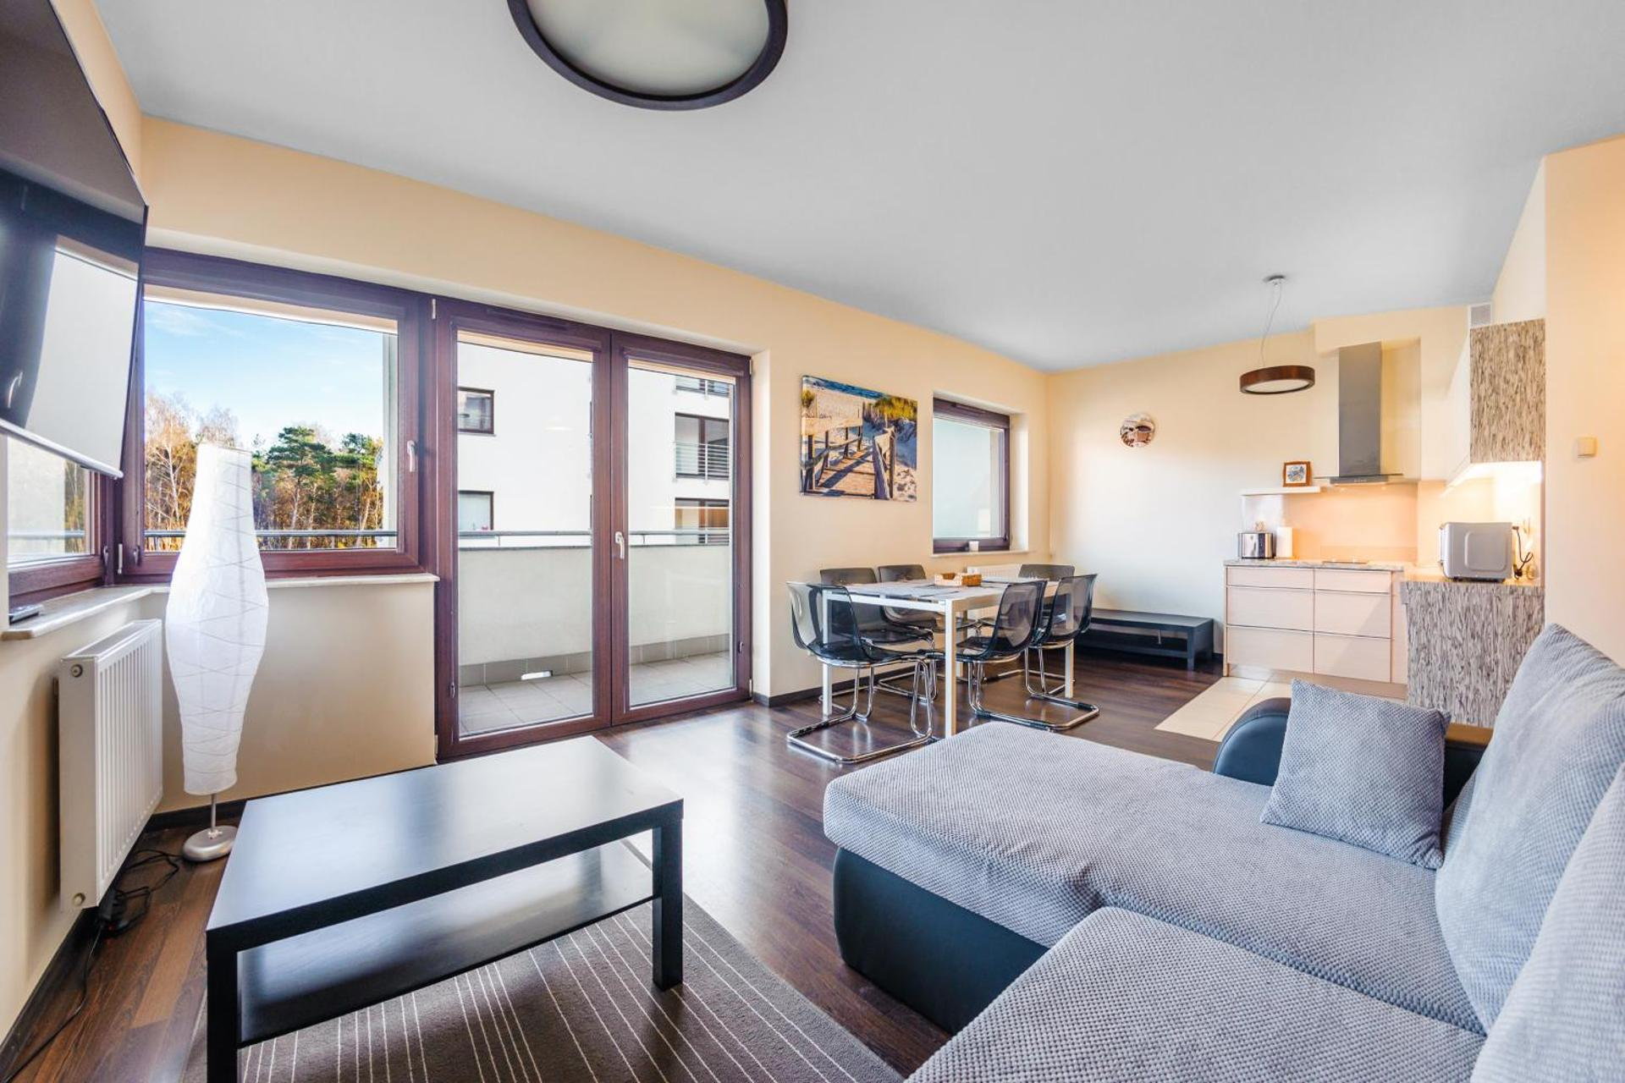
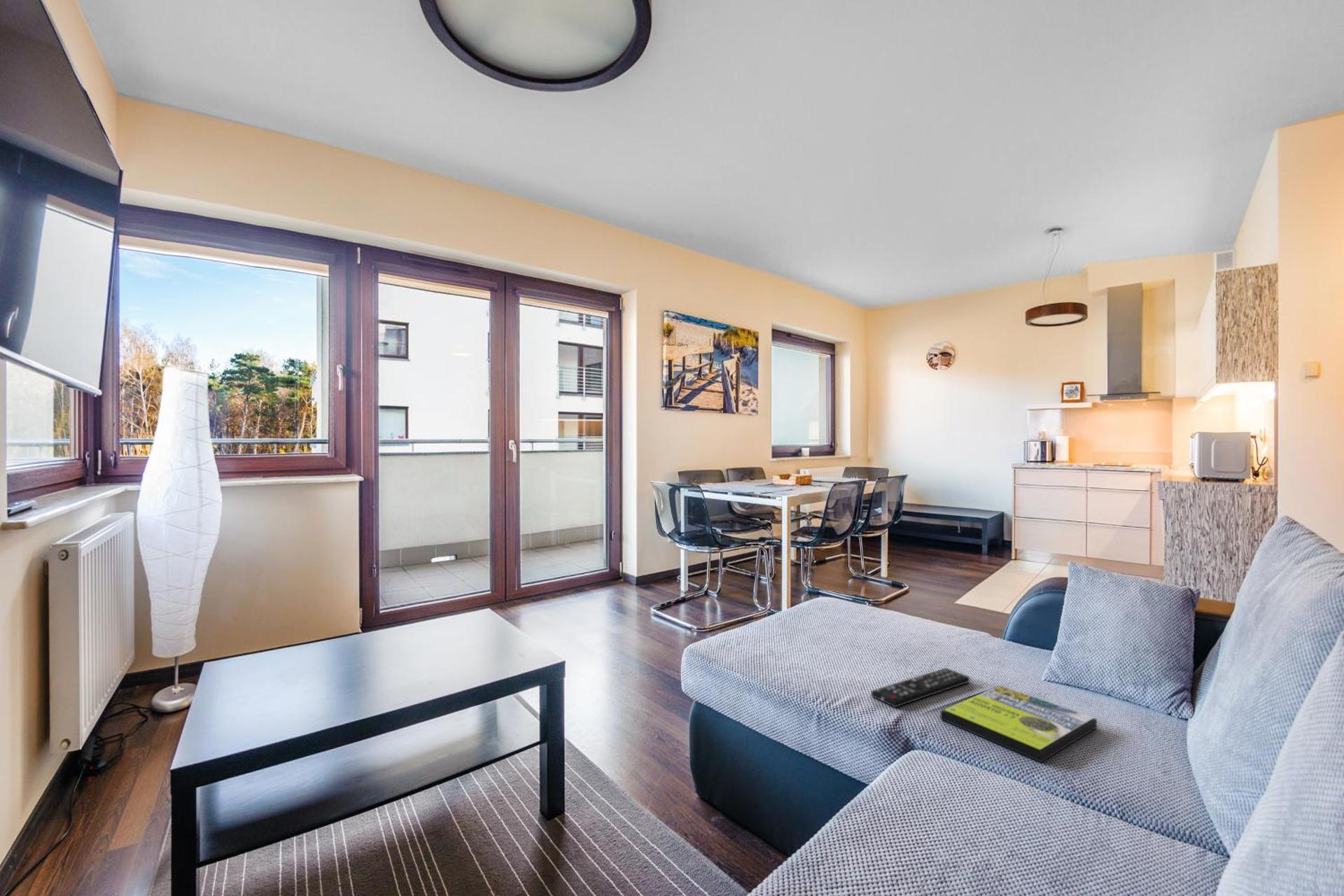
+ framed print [940,685,1098,763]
+ remote control [871,667,970,708]
